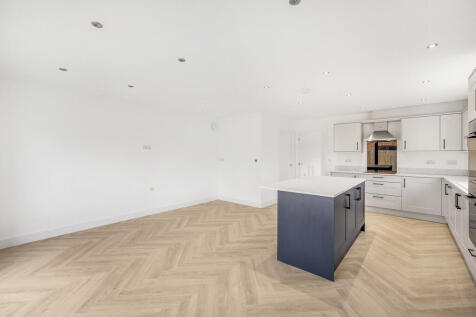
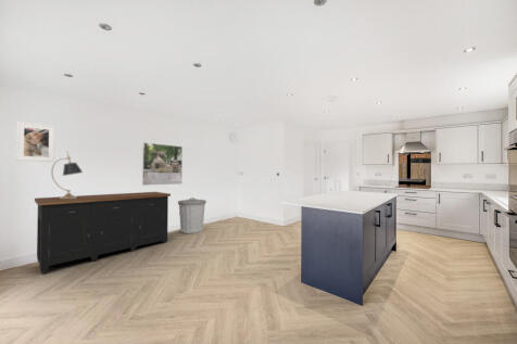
+ trash can [177,196,207,234]
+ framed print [15,120,56,163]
+ sideboard [34,191,172,275]
+ lamp [50,152,84,199]
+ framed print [141,141,184,187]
